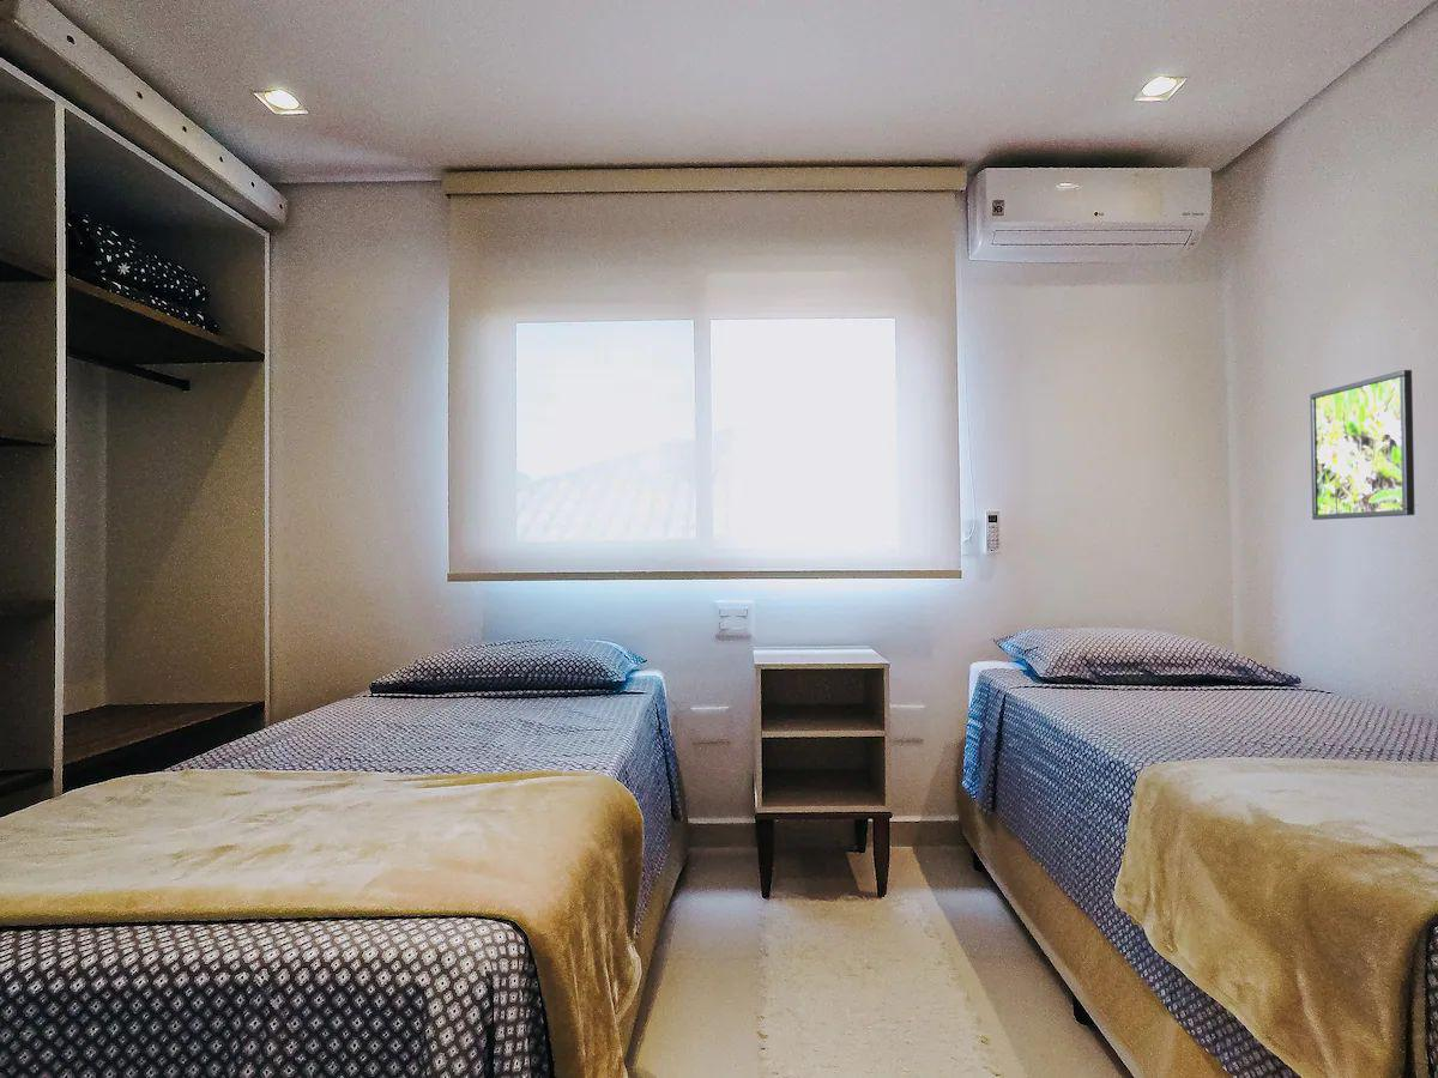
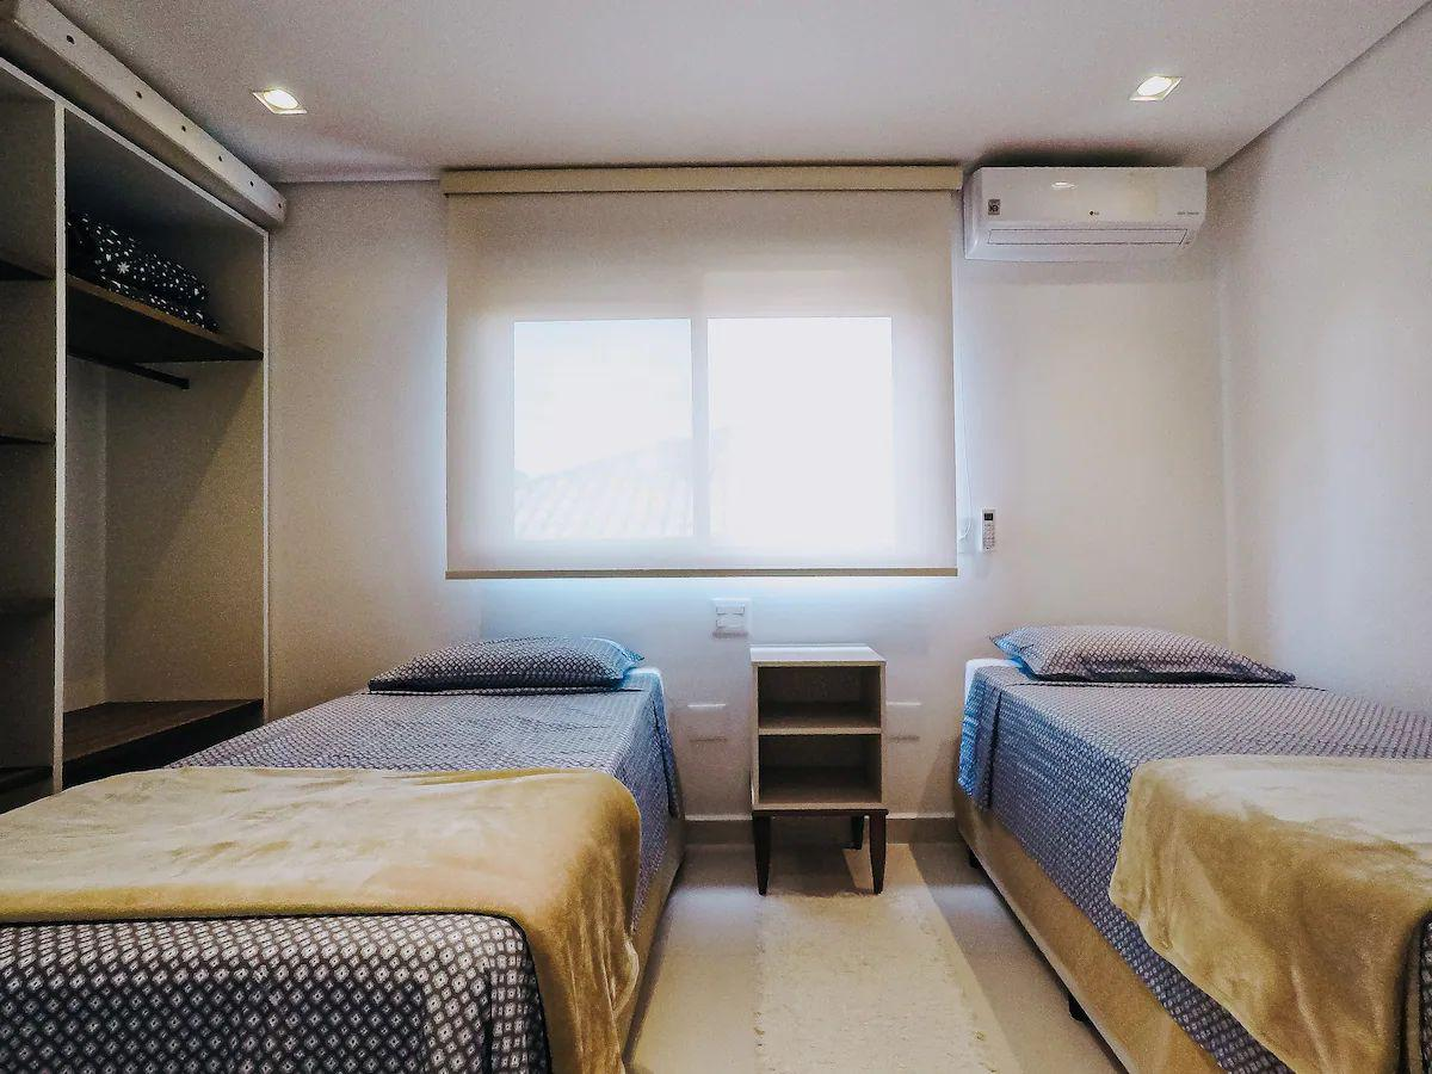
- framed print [1309,369,1416,521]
